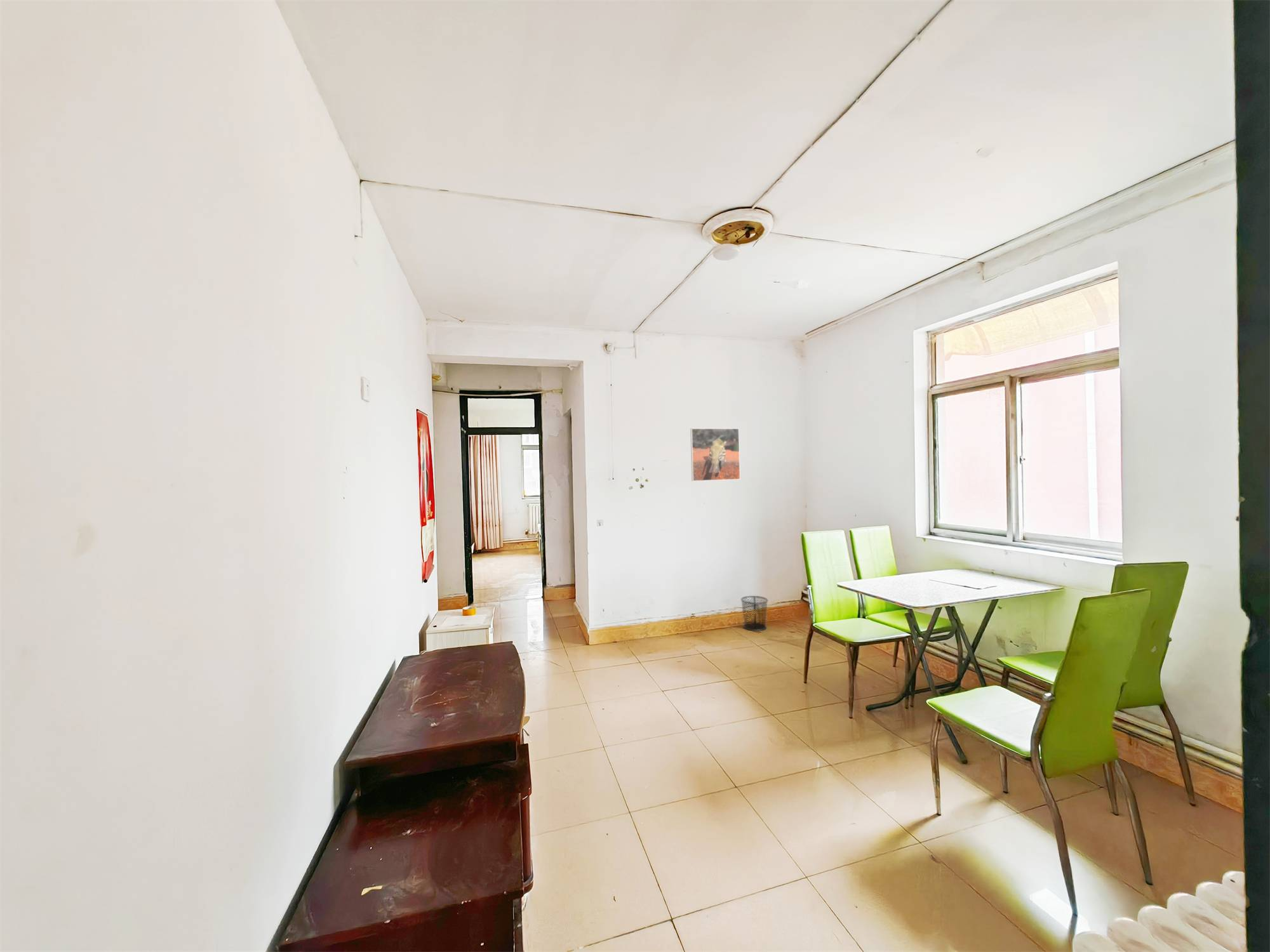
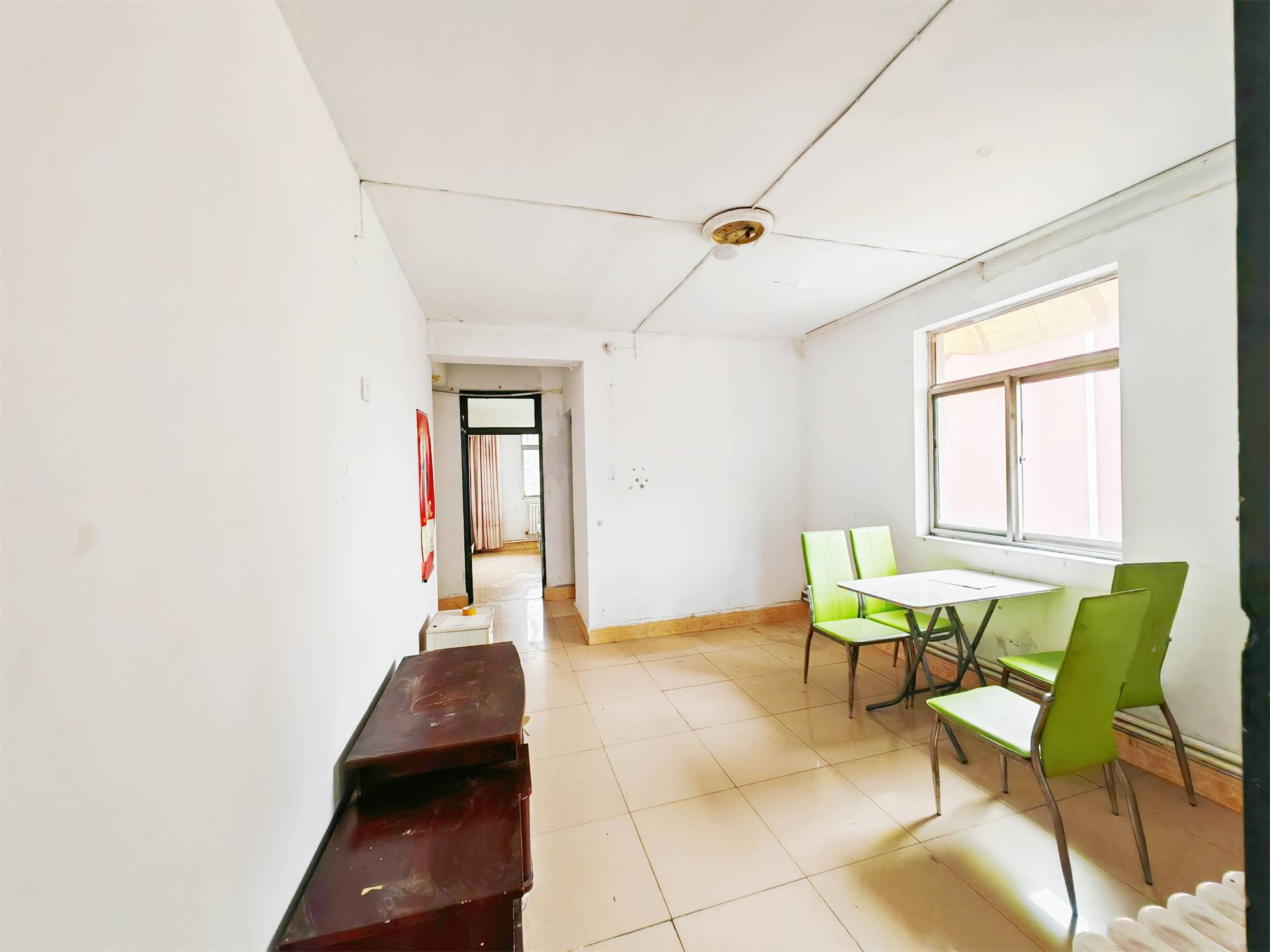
- waste bin [740,595,768,631]
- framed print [690,428,741,482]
